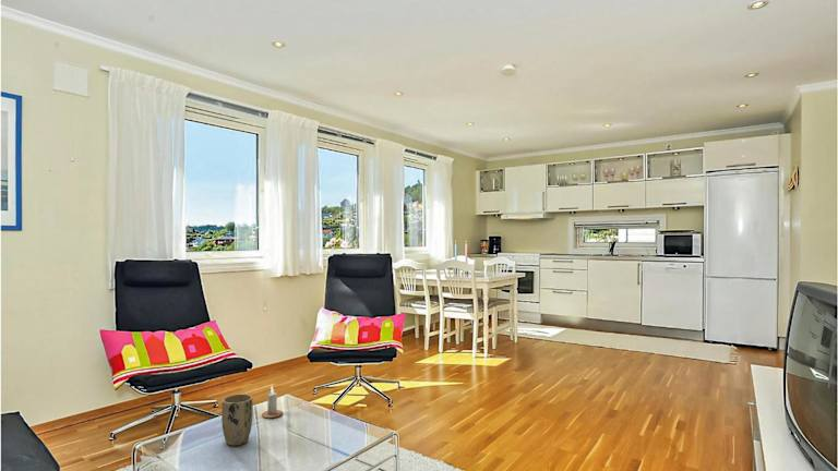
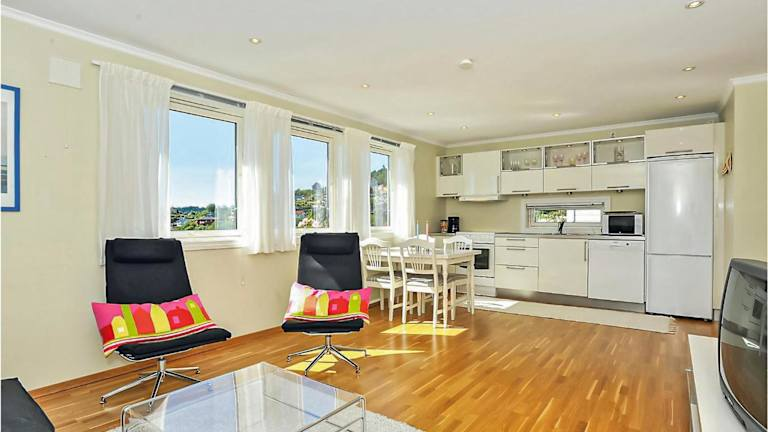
- candle [261,385,284,419]
- plant pot [220,392,254,447]
